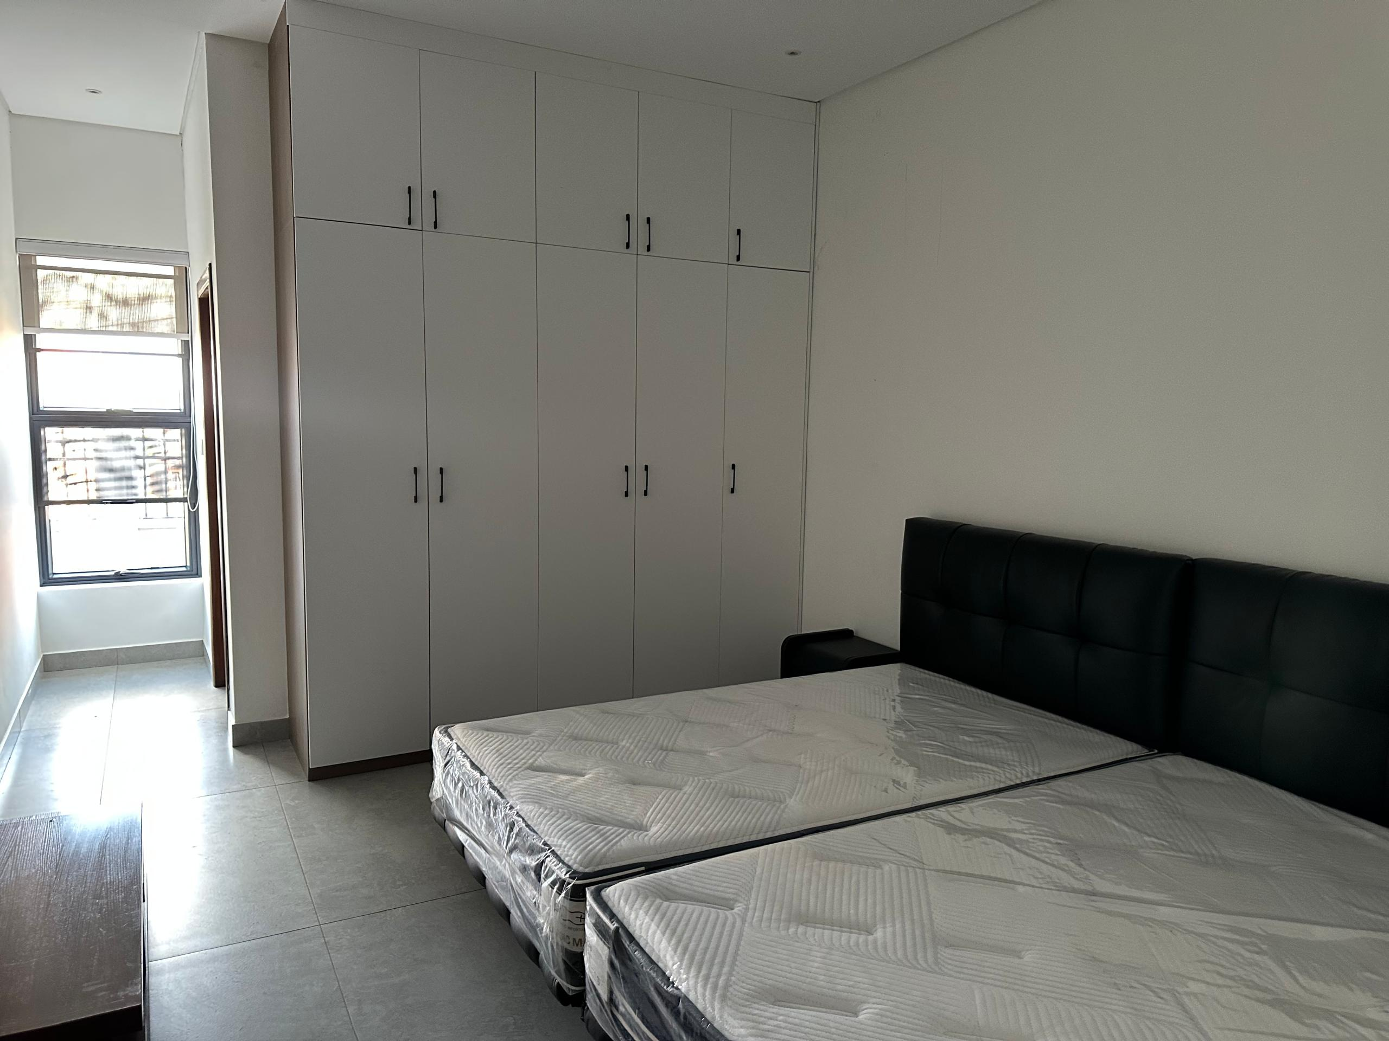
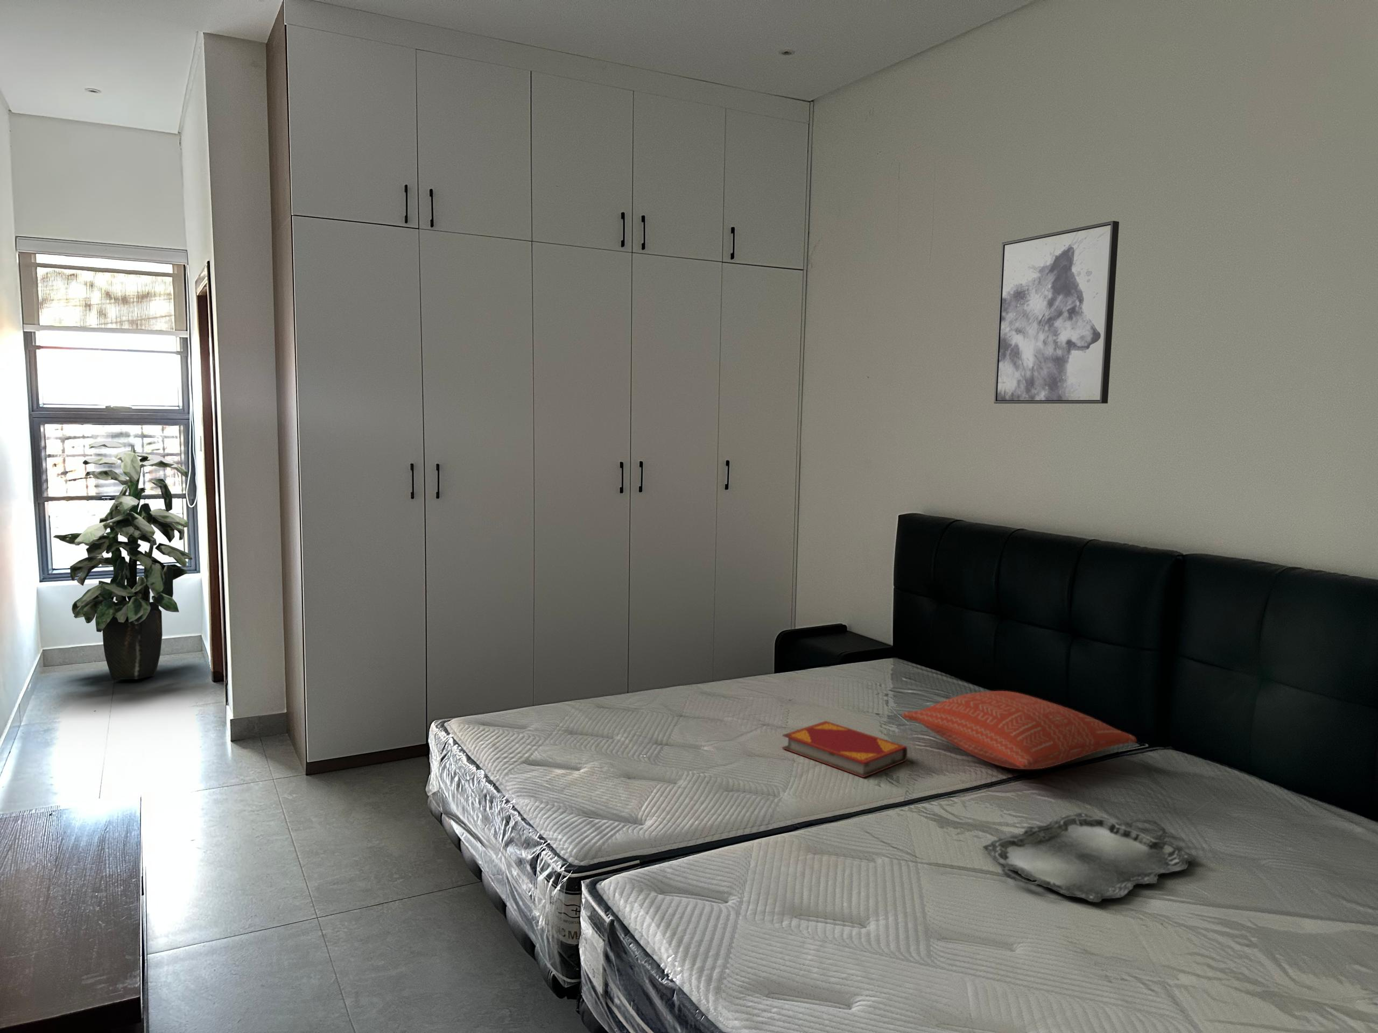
+ serving tray [982,812,1196,903]
+ hardback book [781,720,908,778]
+ wall art [994,220,1120,404]
+ pillow [902,690,1137,770]
+ indoor plant [52,441,193,680]
